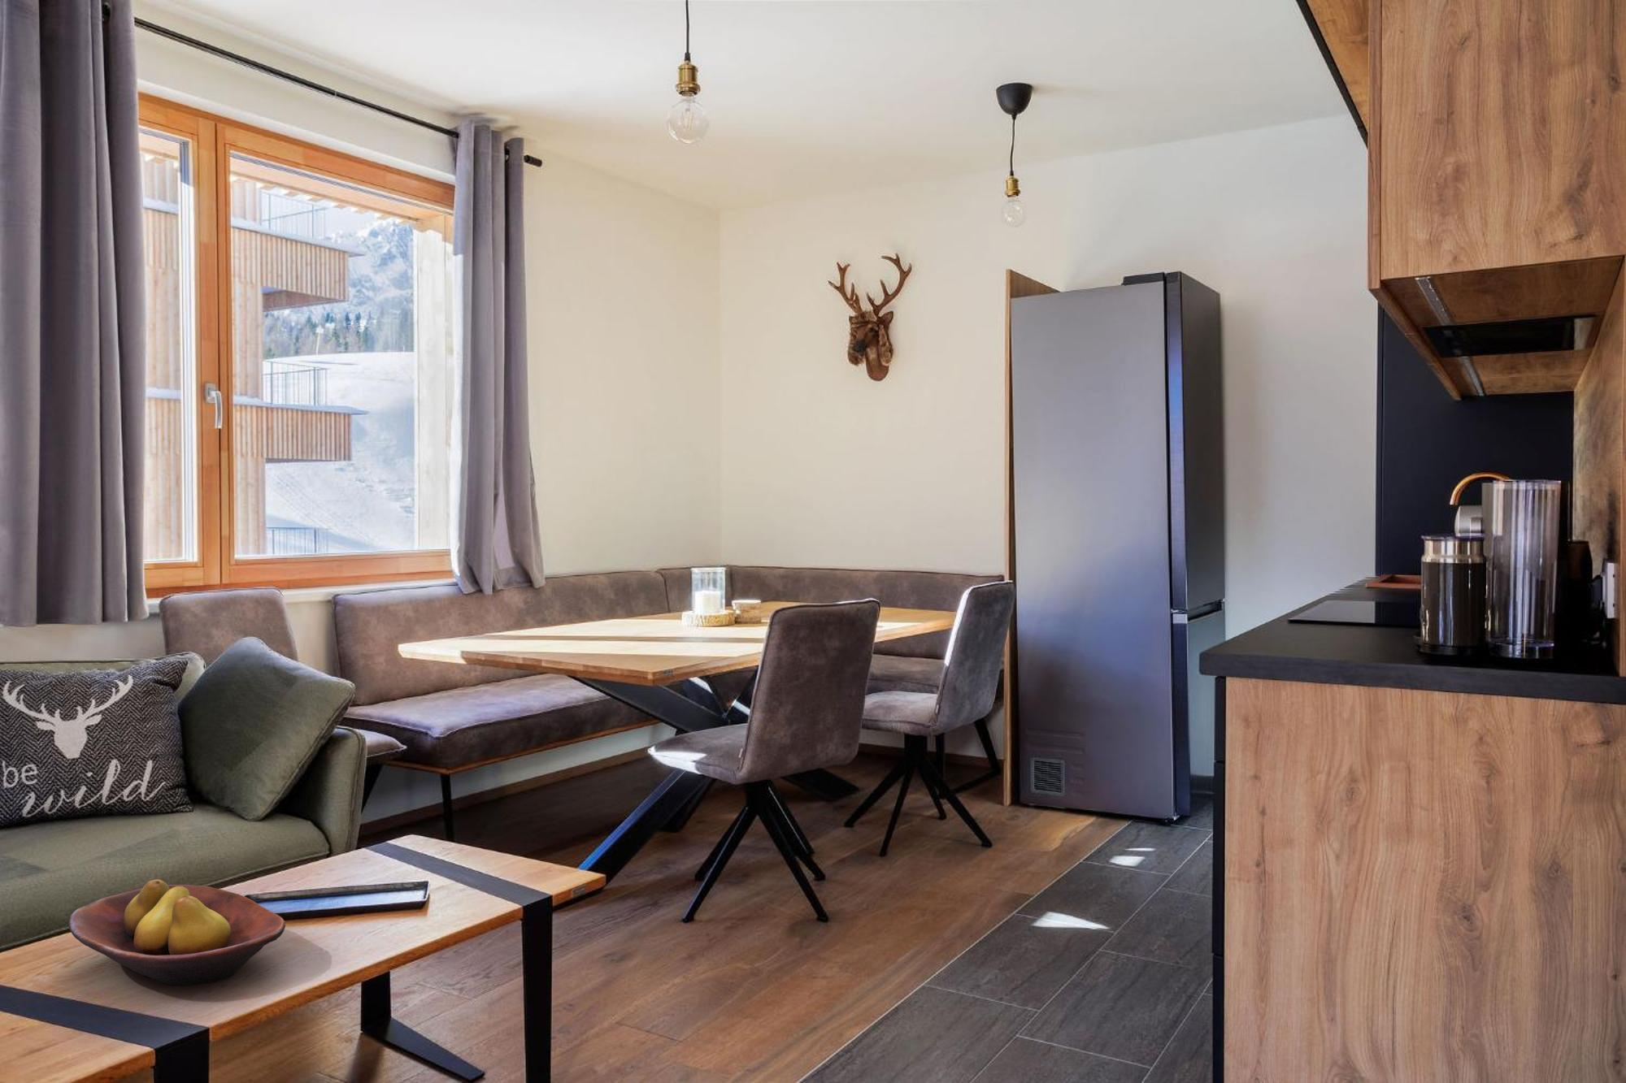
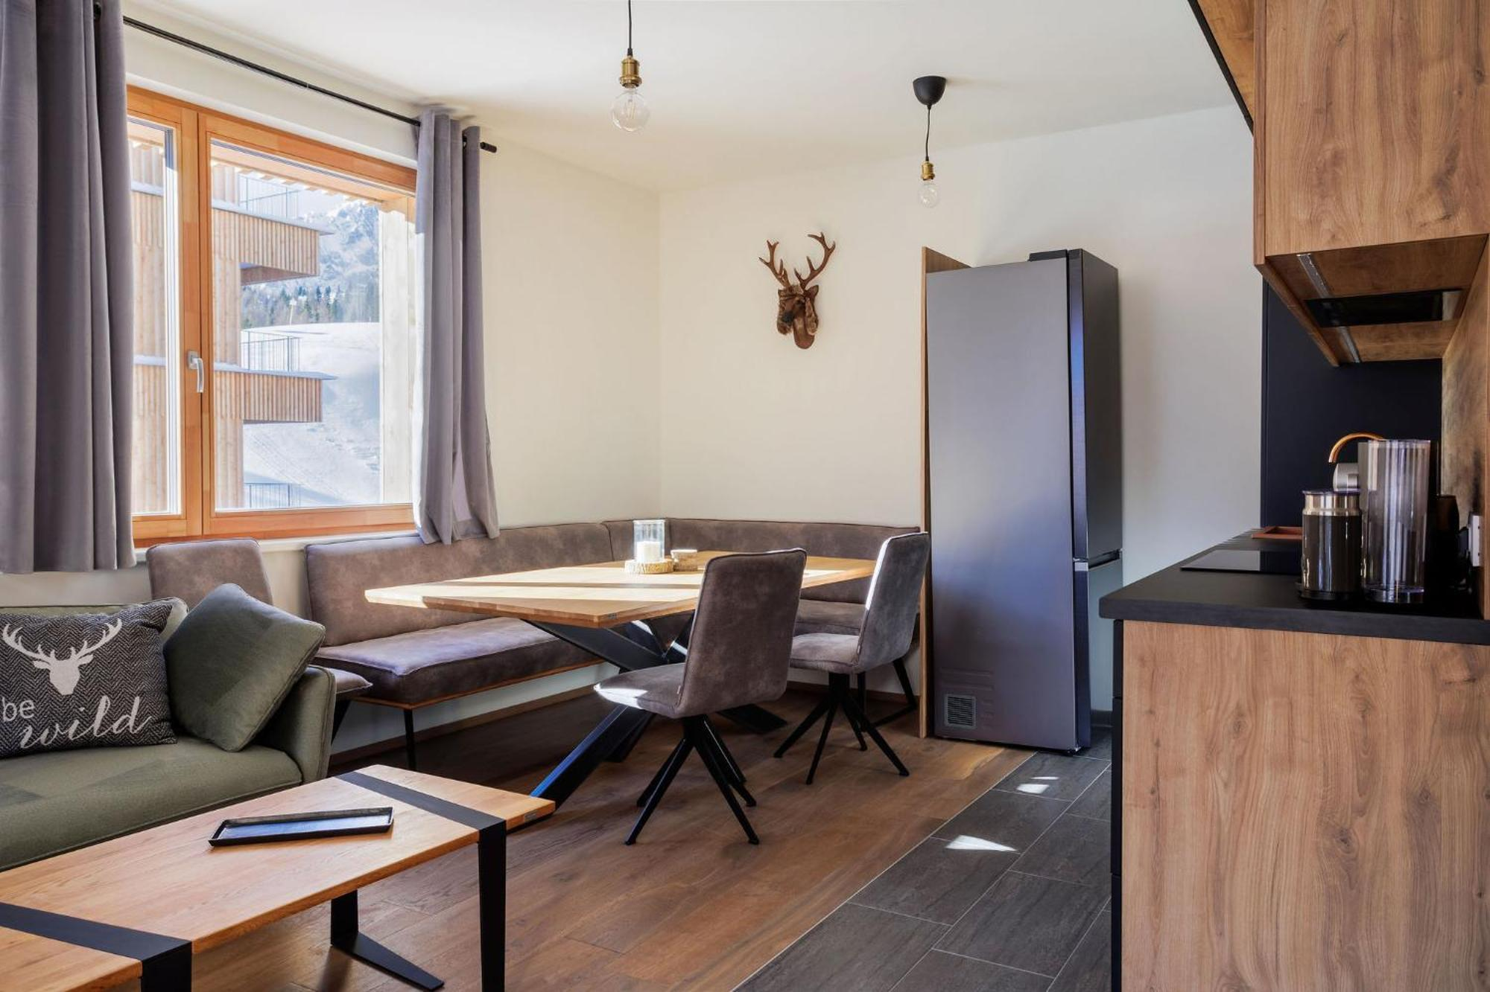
- fruit bowl [68,879,287,986]
